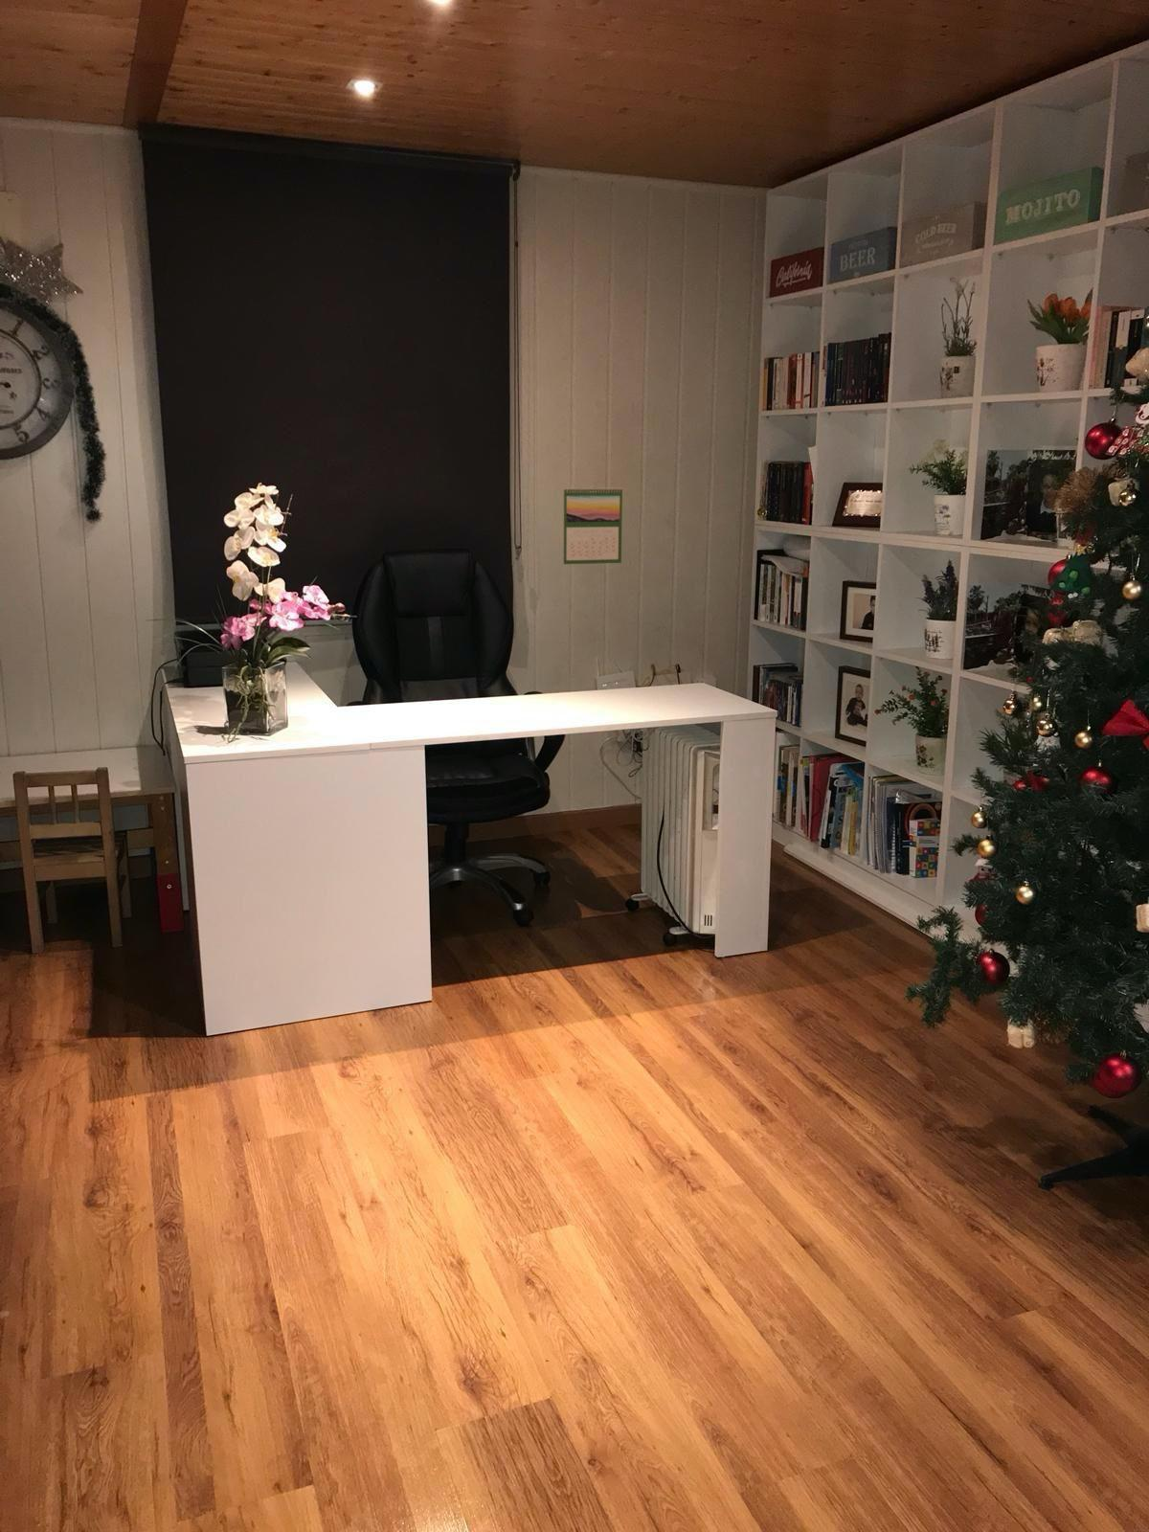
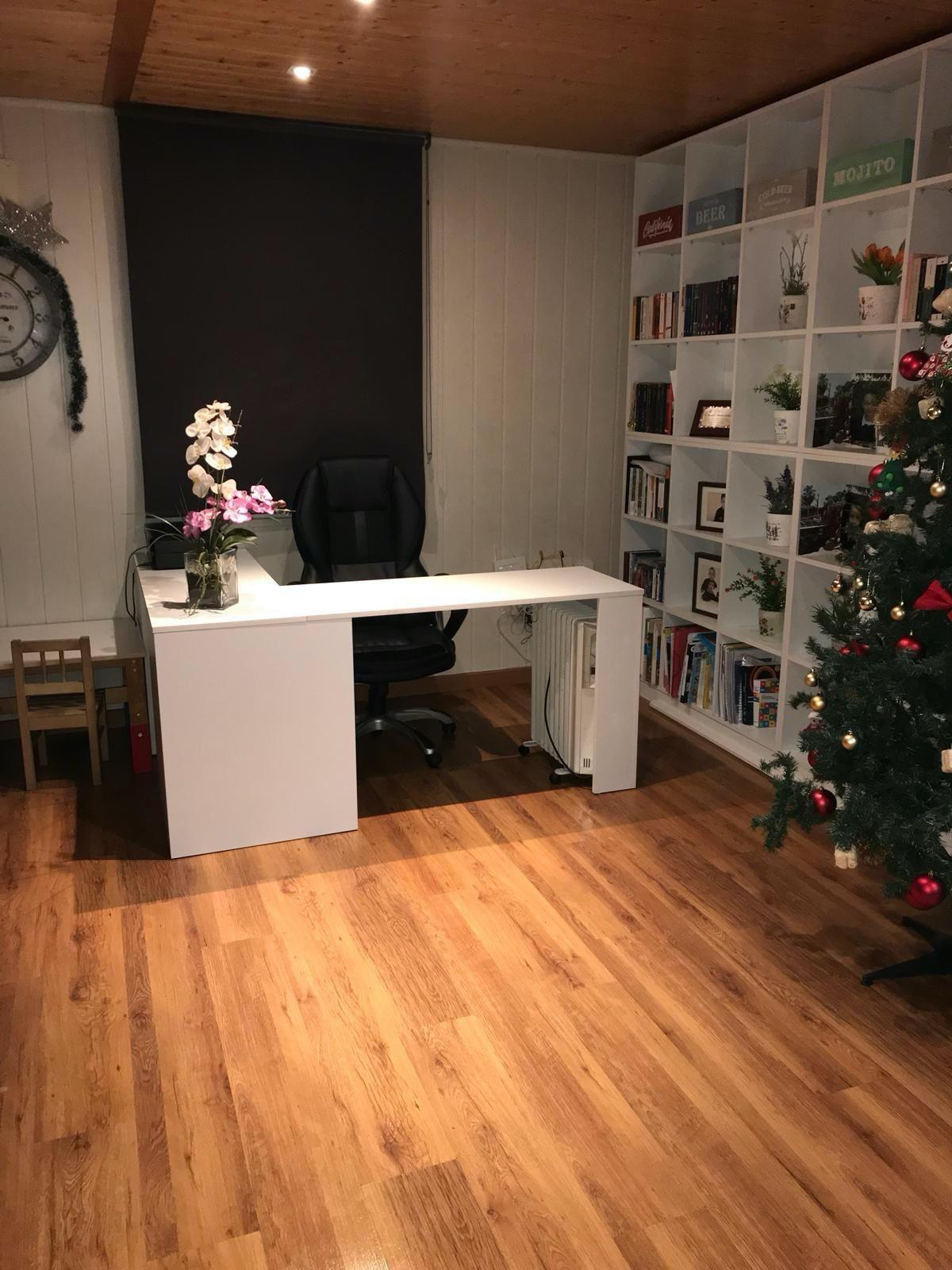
- calendar [562,485,623,565]
